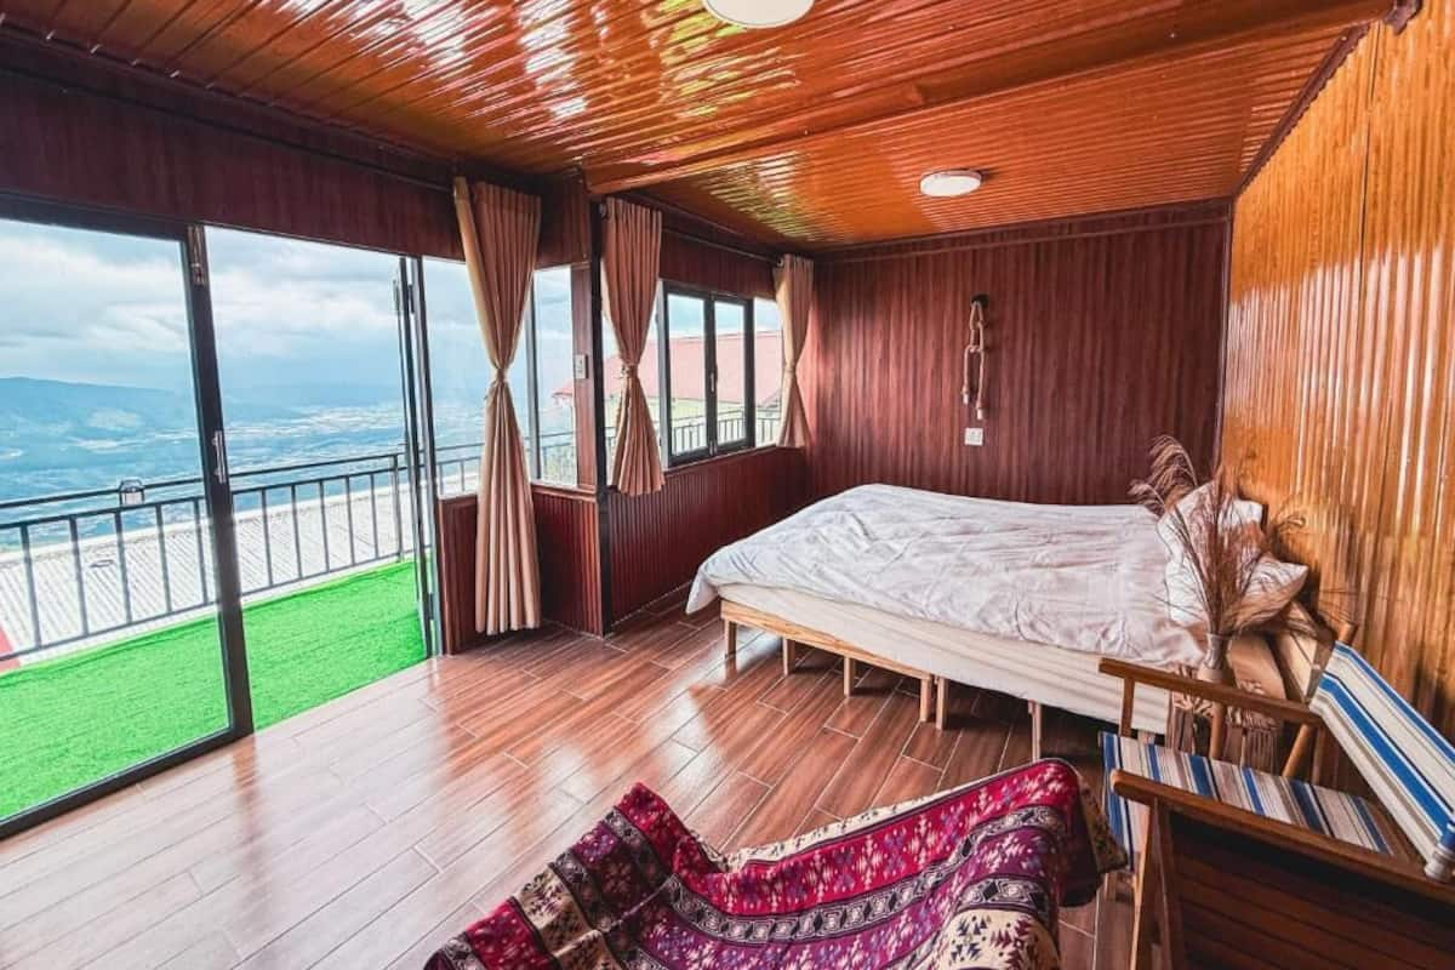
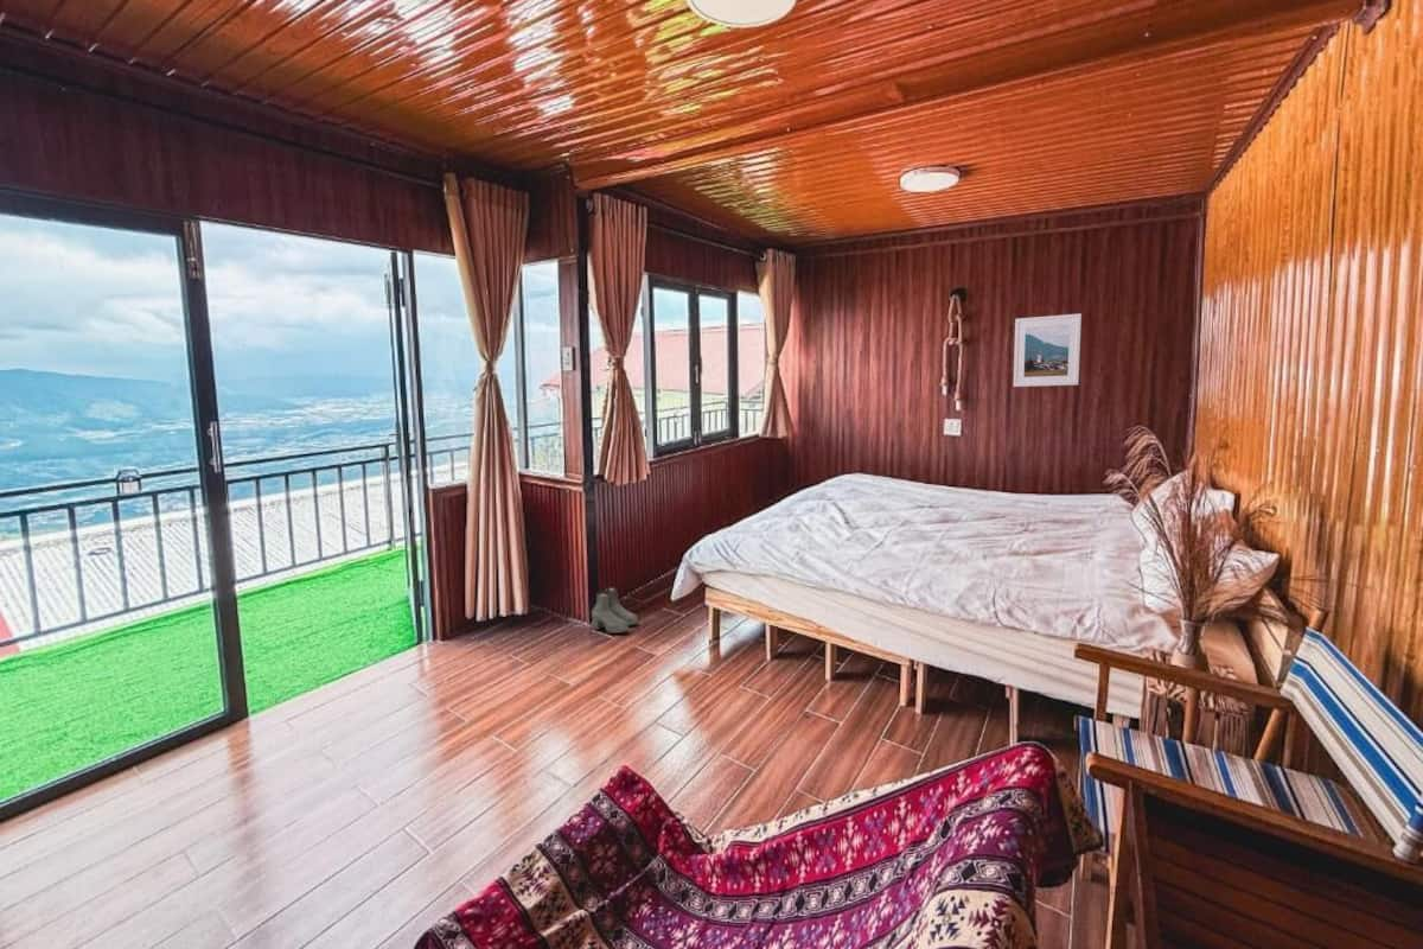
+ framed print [1013,312,1083,388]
+ boots [591,586,639,635]
